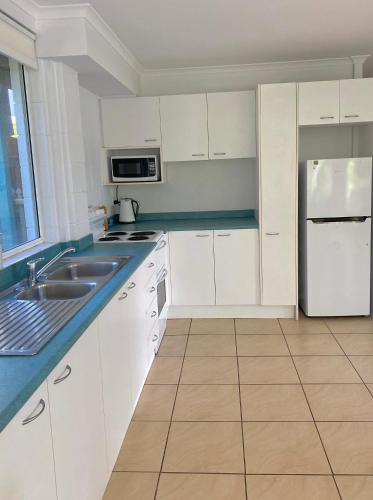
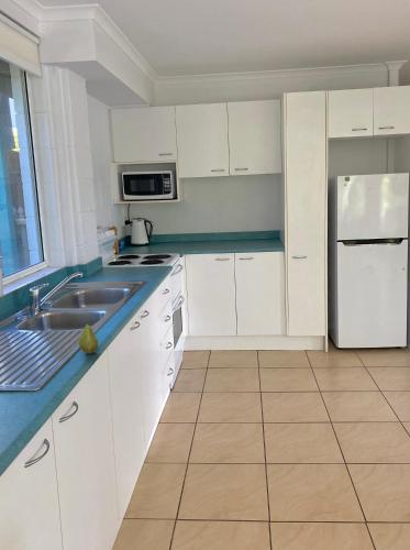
+ fruit [78,320,99,354]
